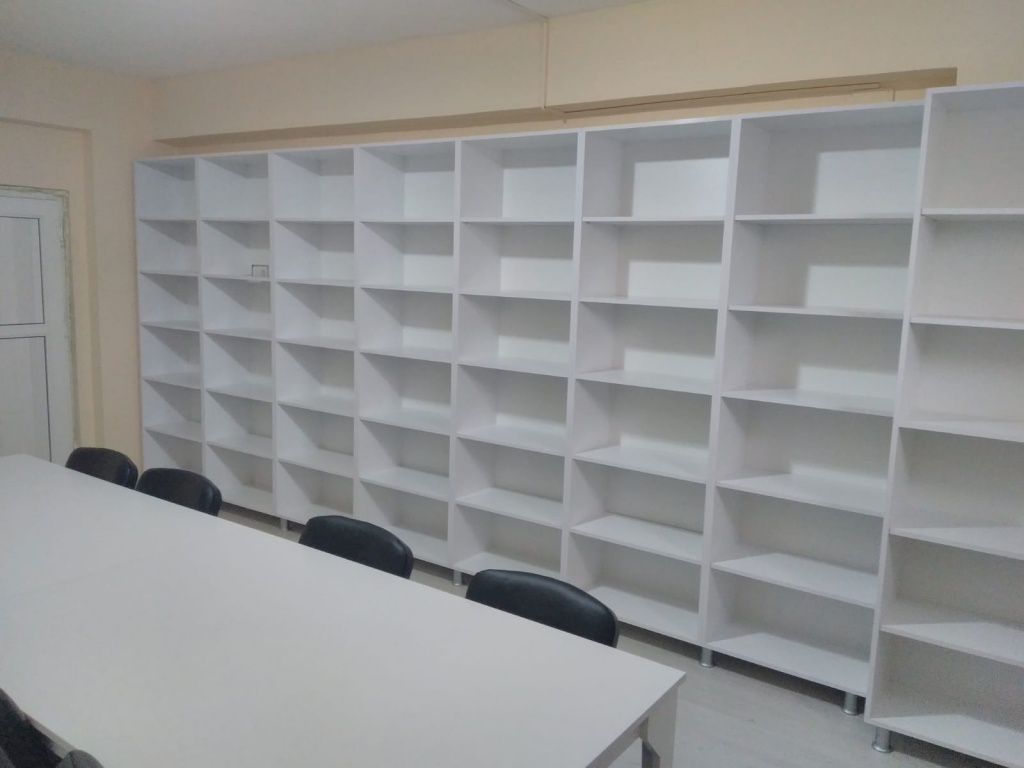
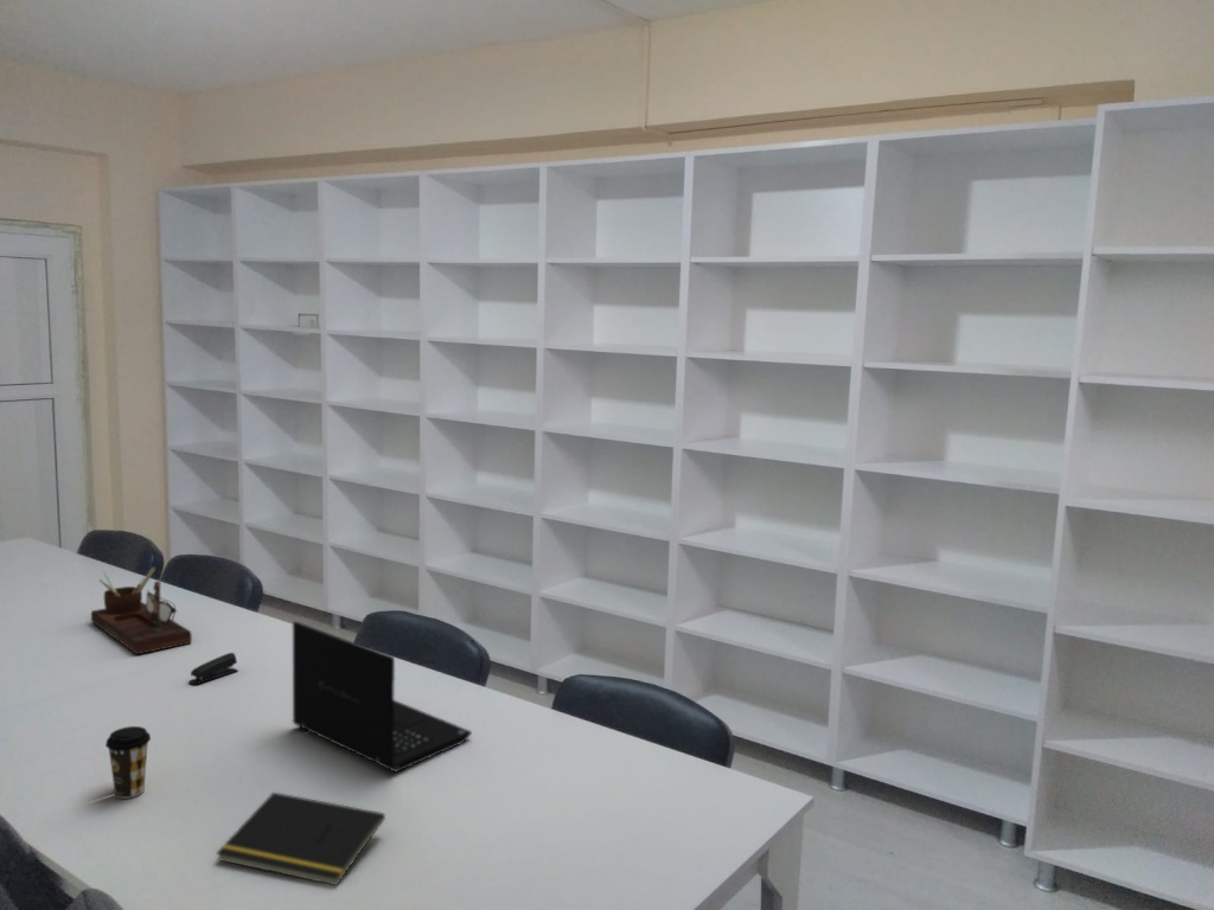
+ coffee cup [104,725,152,800]
+ notepad [215,792,386,886]
+ laptop [290,620,473,774]
+ stapler [187,652,239,685]
+ desk organizer [90,566,193,655]
